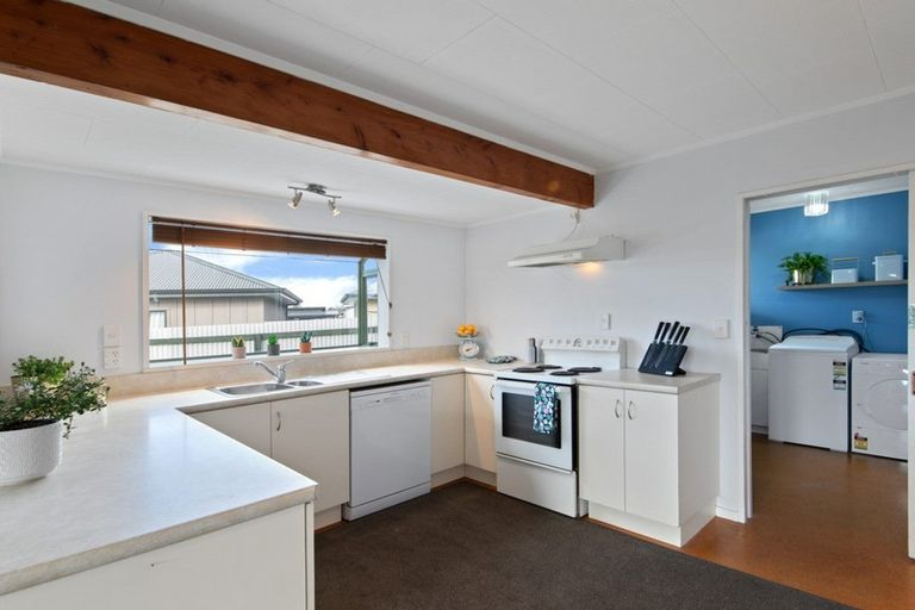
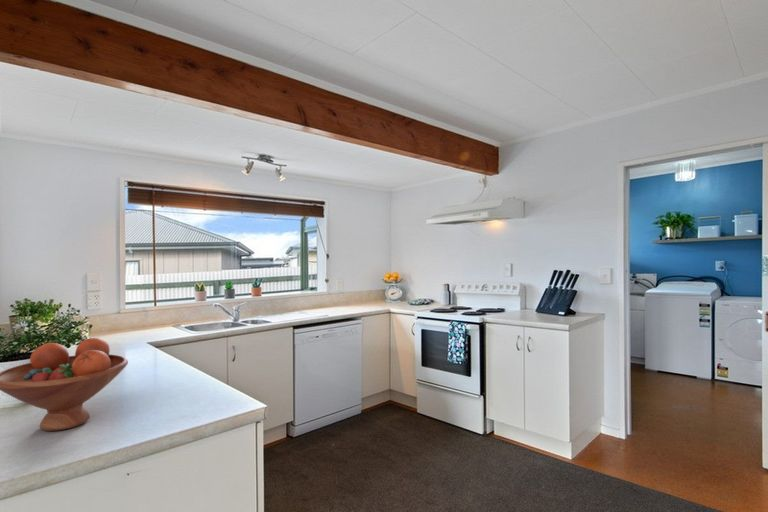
+ fruit bowl [0,337,129,432]
